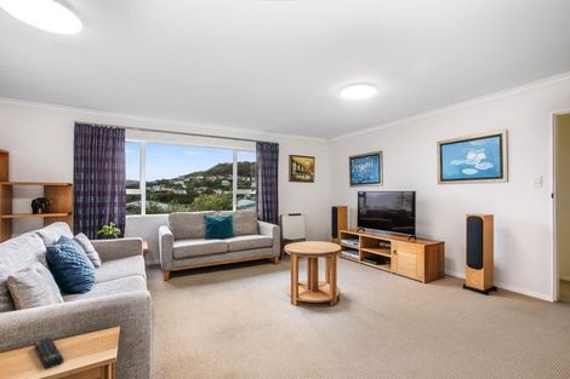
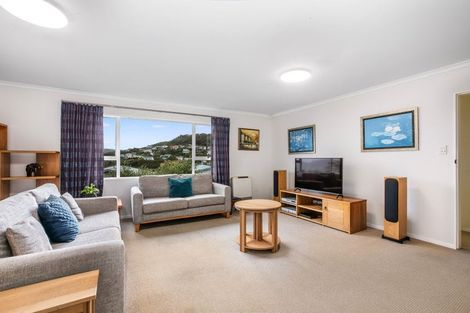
- remote control [33,337,65,369]
